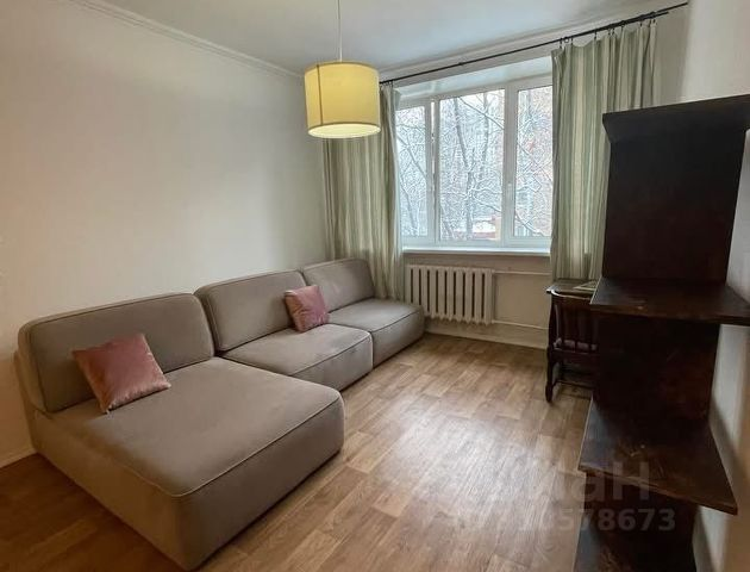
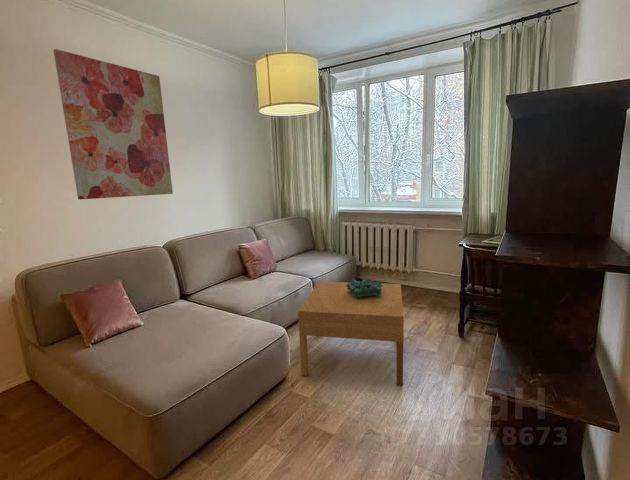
+ wall art [52,48,174,200]
+ decorative bowl [346,277,383,298]
+ coffee table [297,281,405,386]
